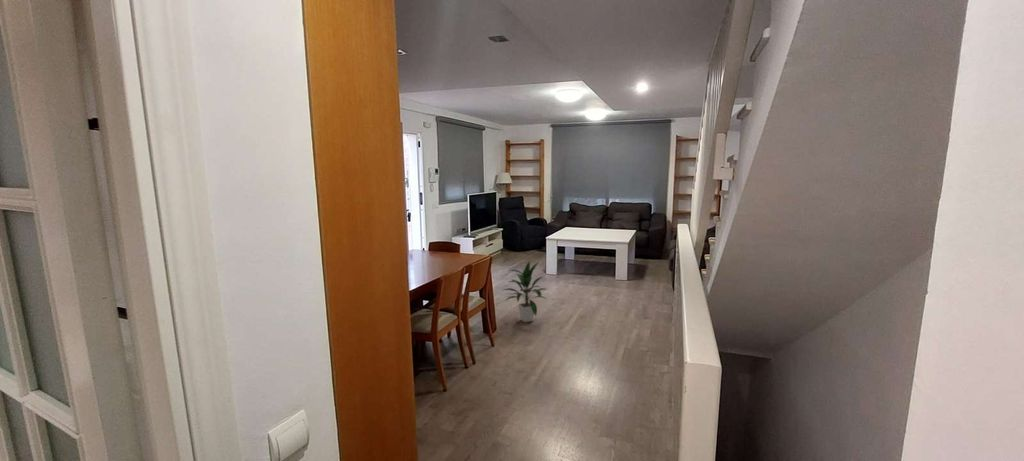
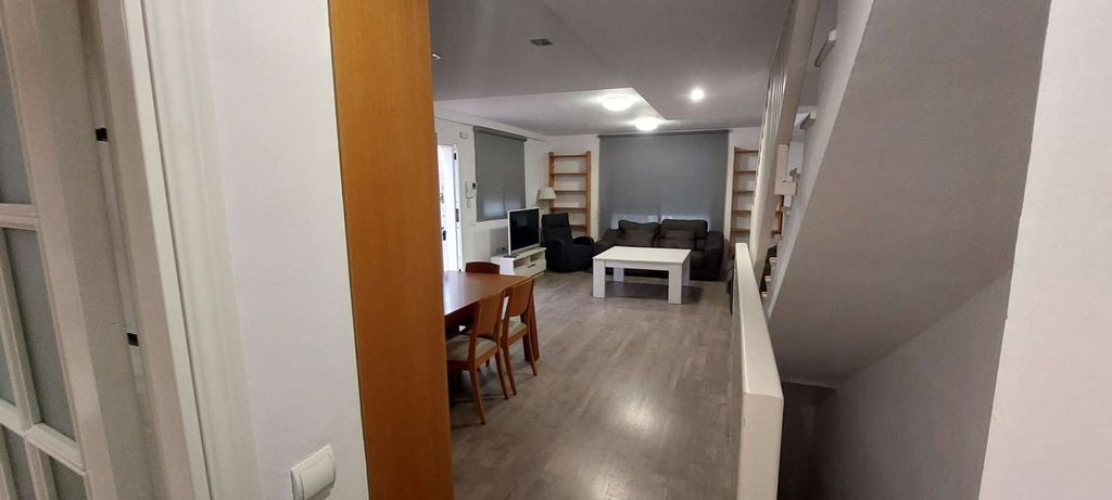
- indoor plant [500,260,549,323]
